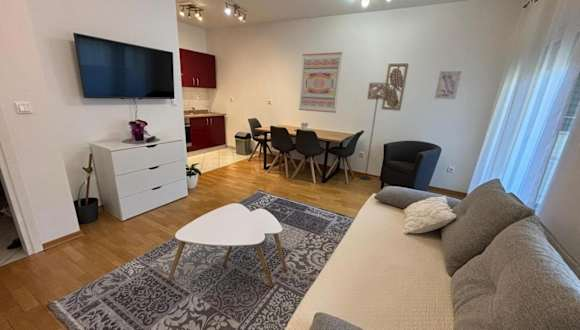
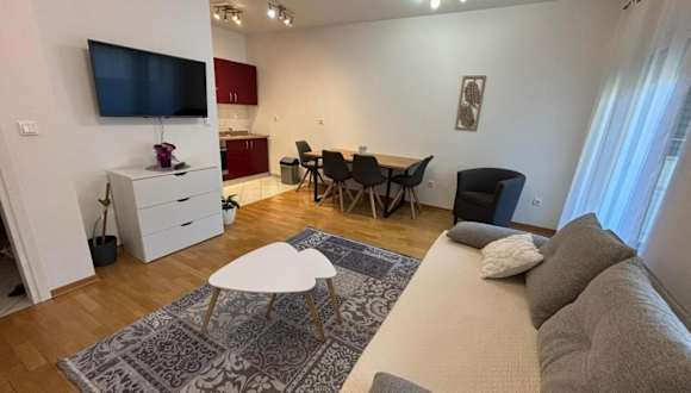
- floor lamp [359,82,391,181]
- wall art [434,70,463,100]
- wall art [298,51,343,114]
